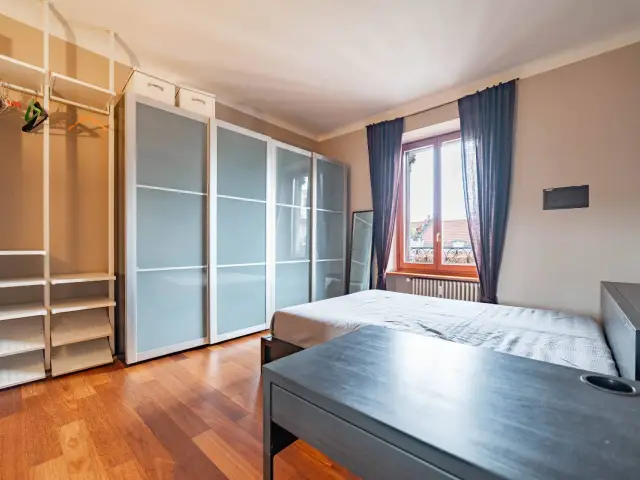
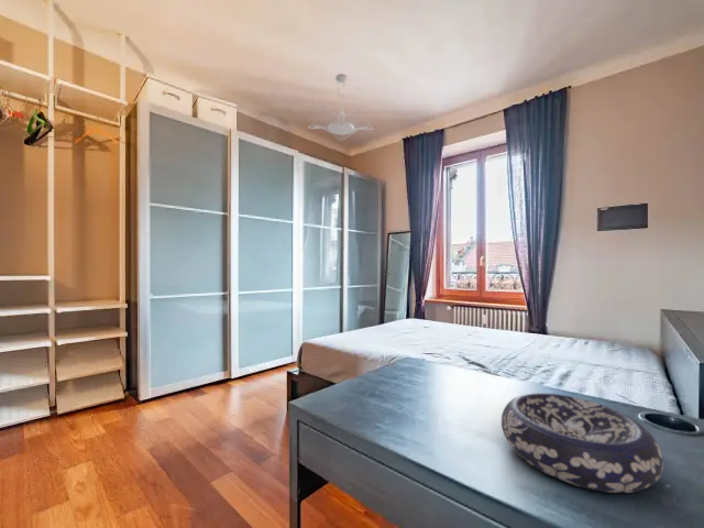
+ decorative bowl [501,392,664,494]
+ ceiling light fixture [307,73,375,142]
